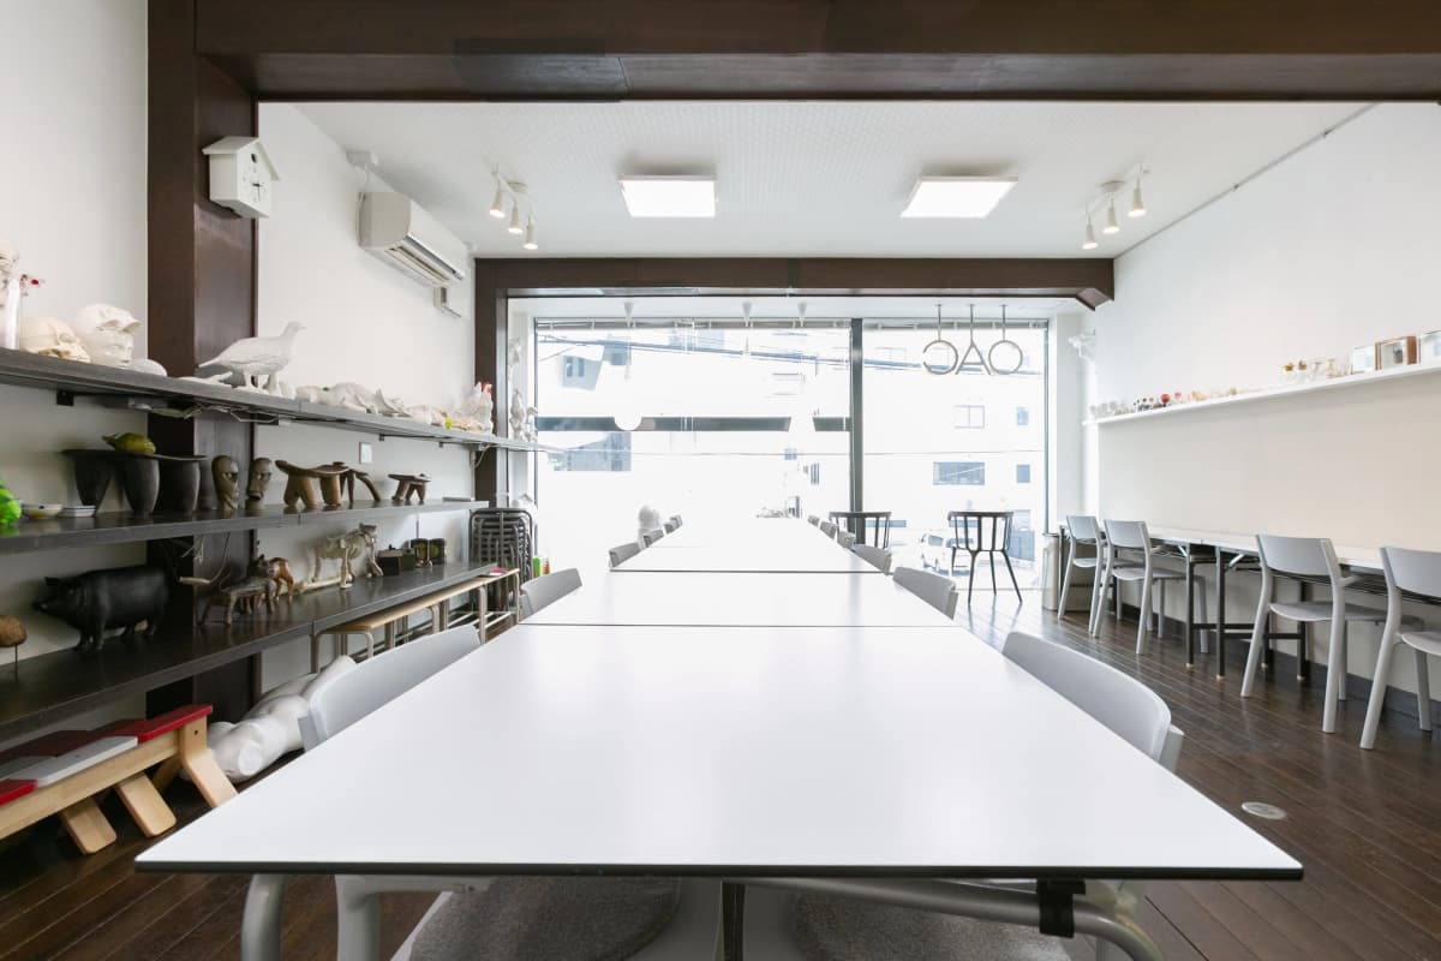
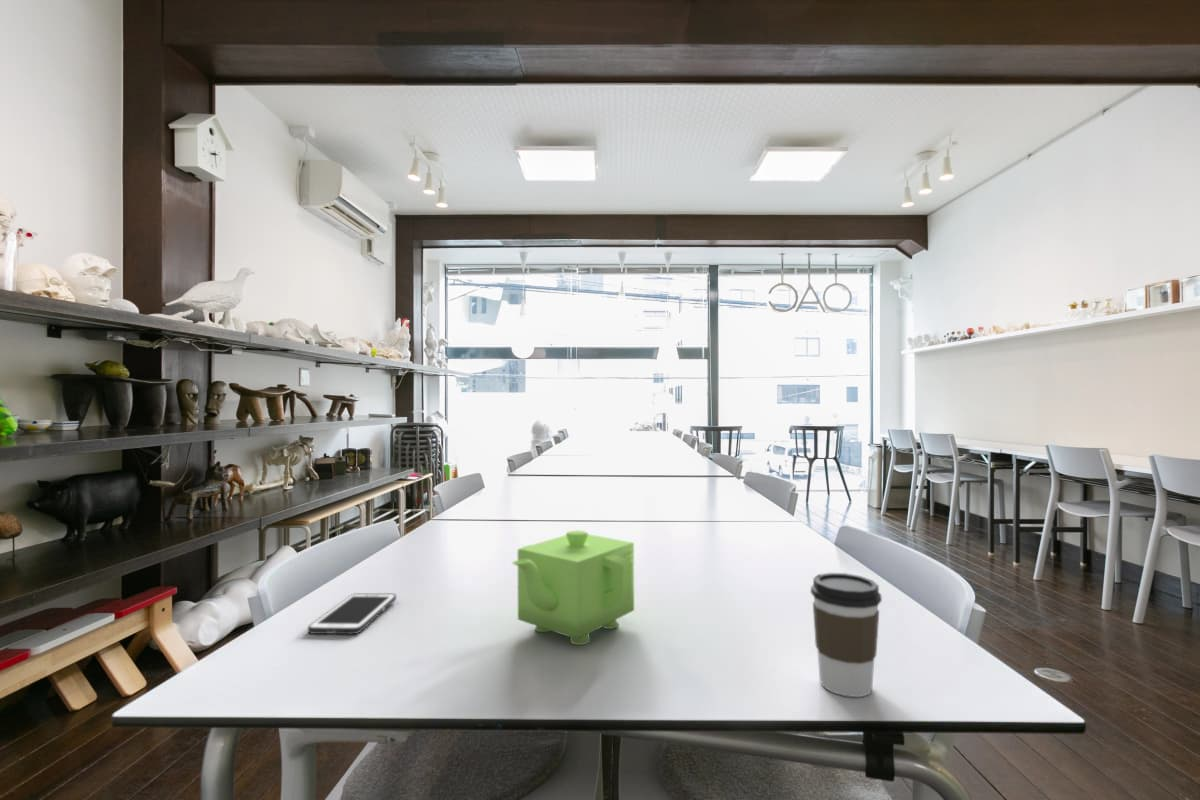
+ coffee cup [810,572,883,698]
+ teapot [511,529,635,646]
+ cell phone [307,592,397,635]
